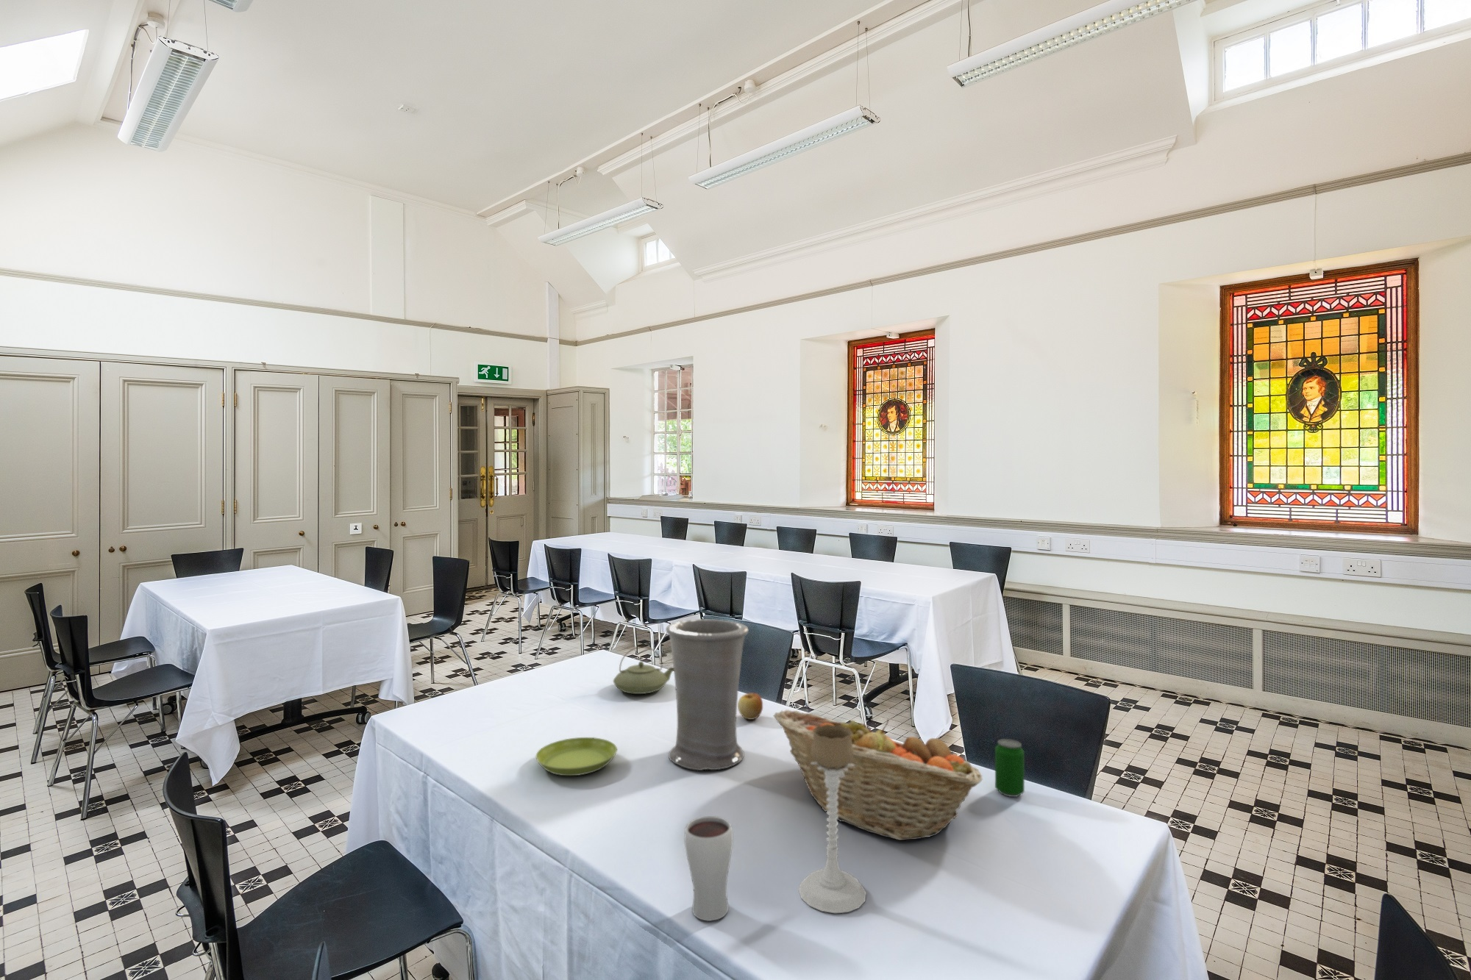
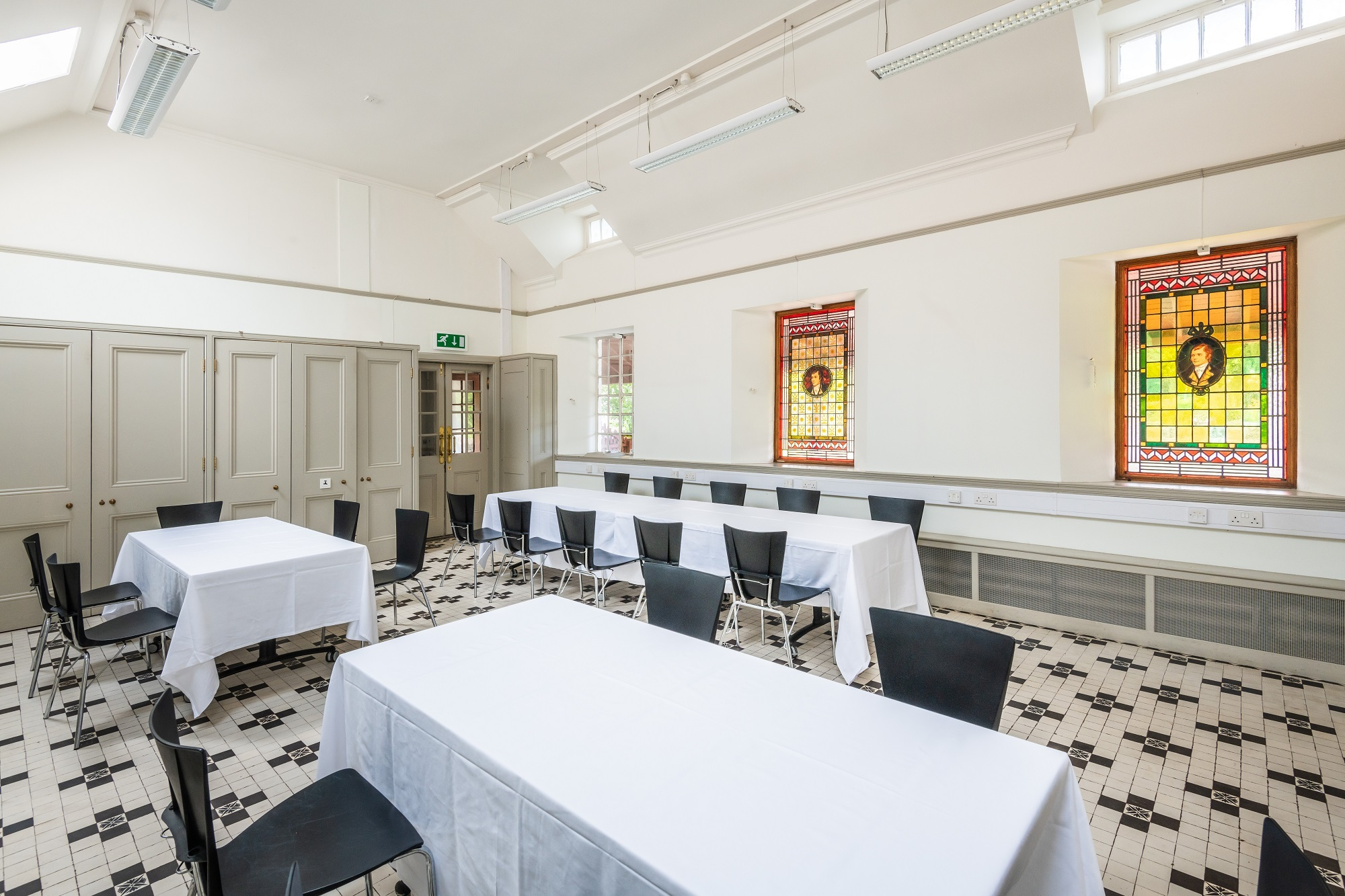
- beverage can [994,738,1025,797]
- teapot [612,645,674,695]
- fruit basket [773,709,983,841]
- candle holder [798,724,867,914]
- drinking glass [684,815,733,922]
- apple [737,692,763,721]
- saucer [535,737,618,777]
- vase [665,618,749,771]
